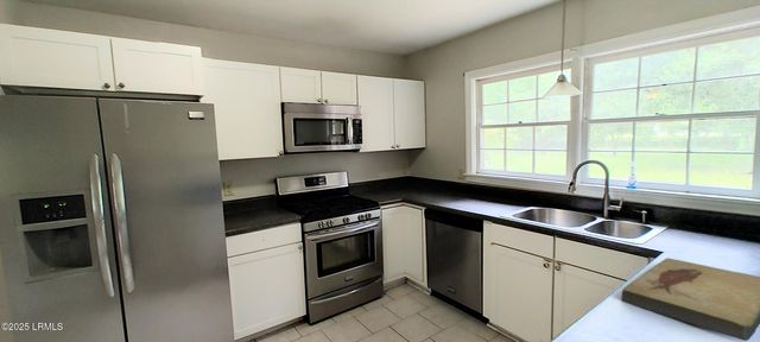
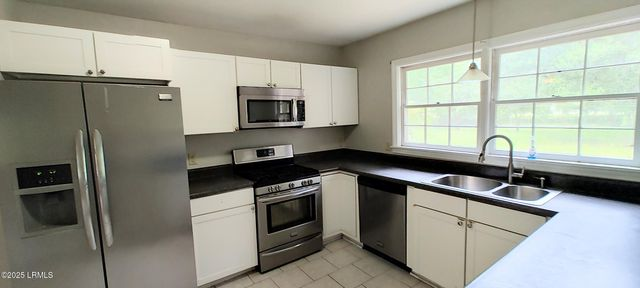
- fish fossil [620,256,760,342]
